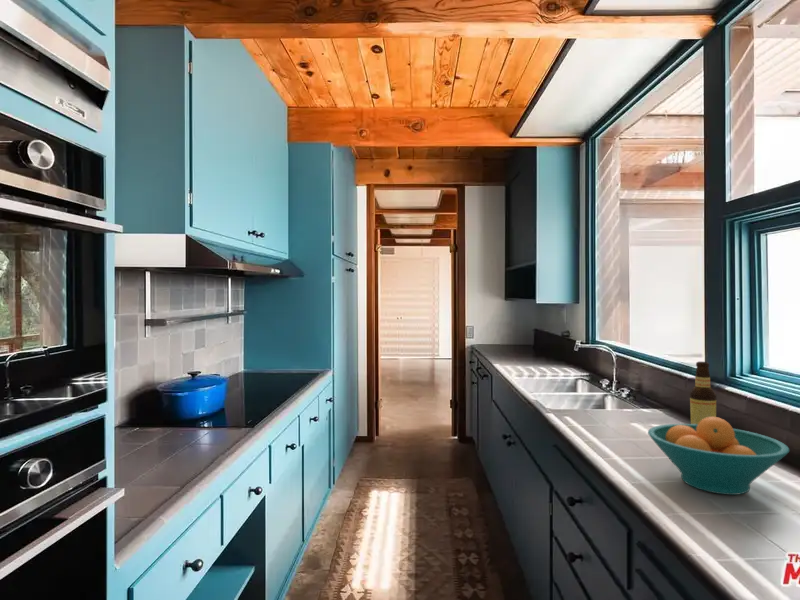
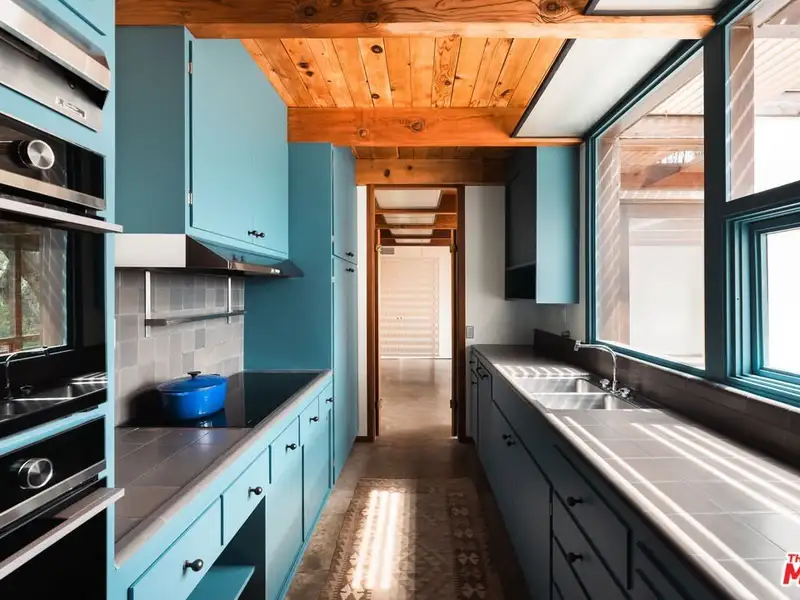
- fruit bowl [647,416,790,496]
- bottle [689,361,717,424]
